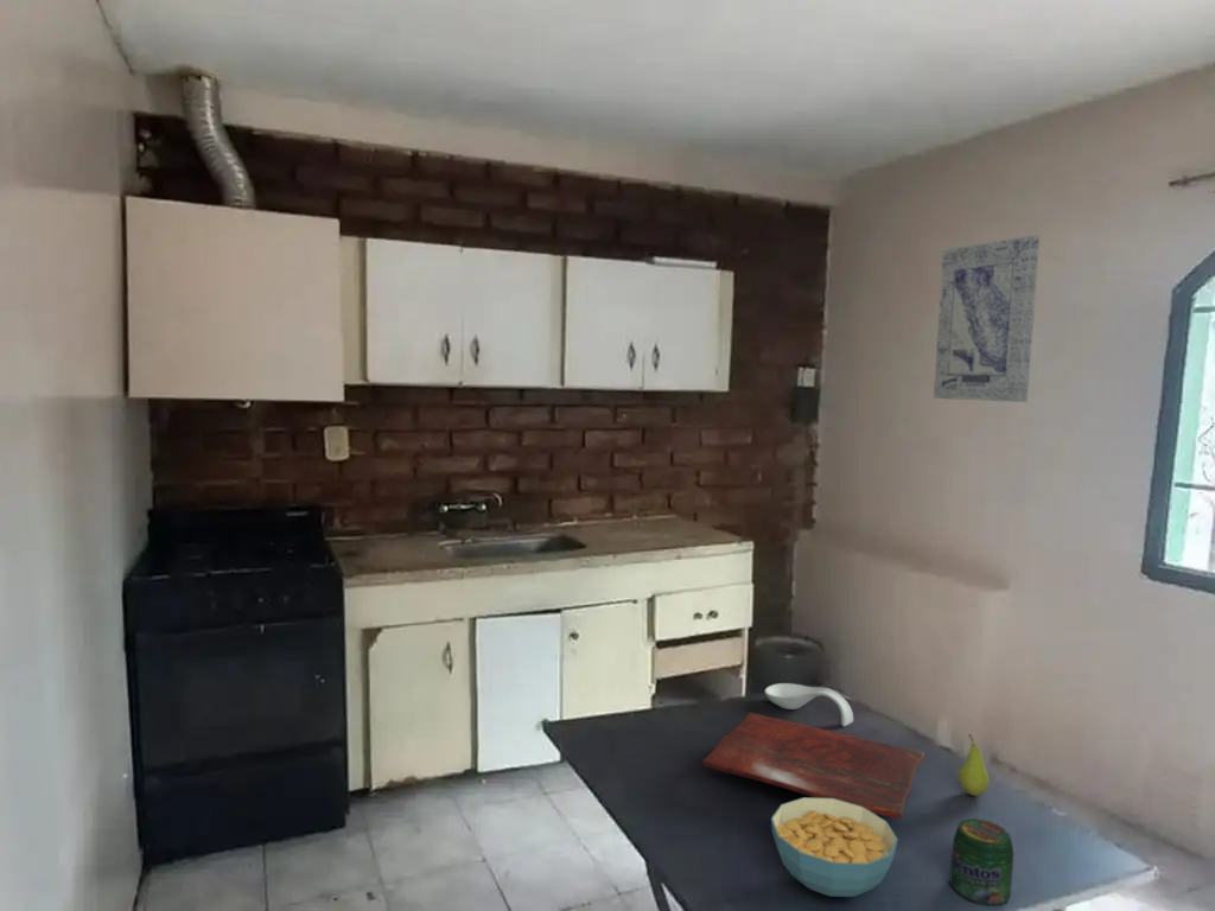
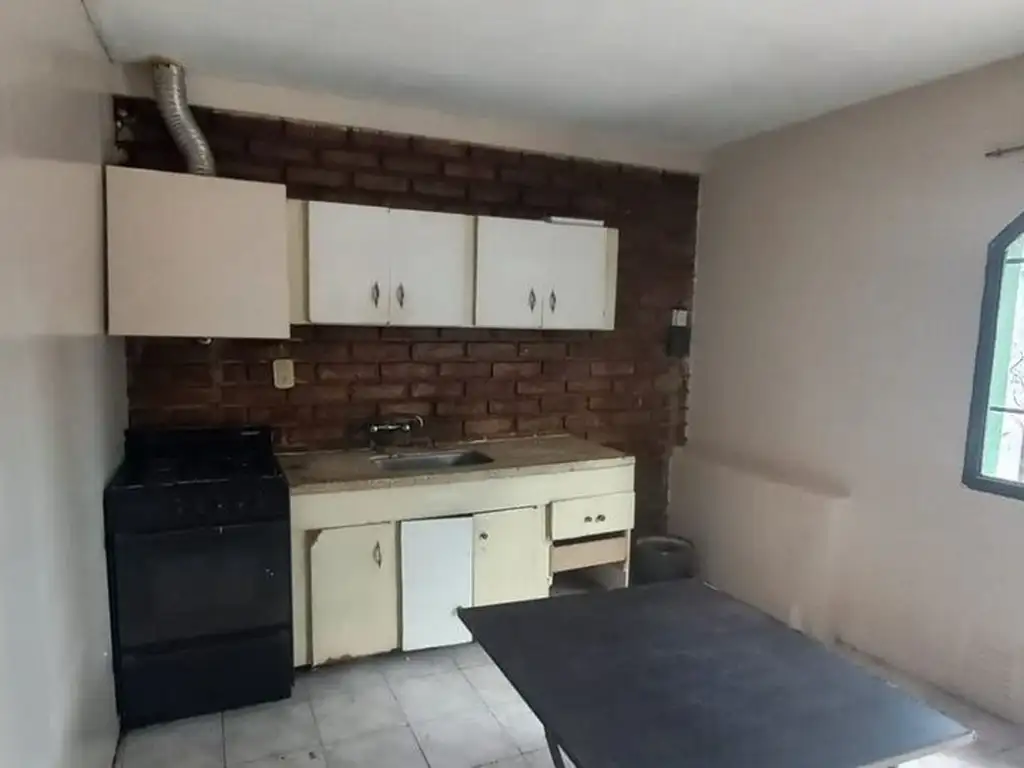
- fruit [958,733,991,797]
- spoon rest [764,682,854,728]
- cereal bowl [770,796,899,898]
- wall art [933,234,1041,403]
- jar [949,817,1014,907]
- cutting board [700,711,925,820]
